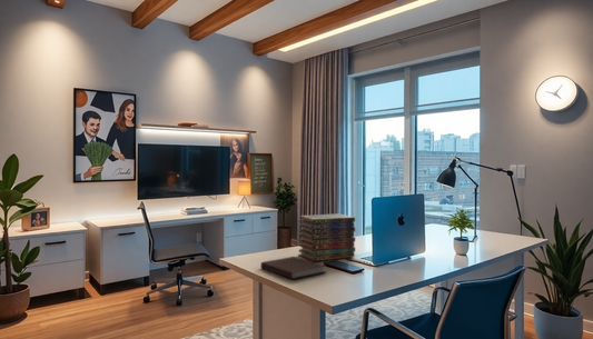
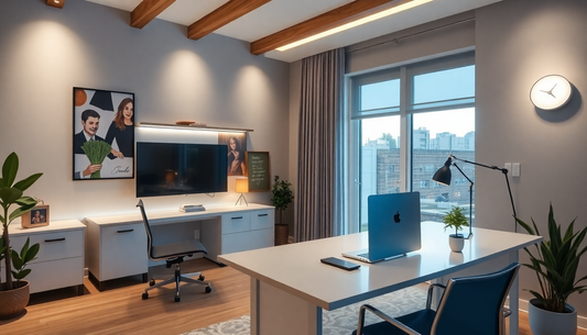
- notebook [260,256,327,280]
- book stack [297,212,356,262]
